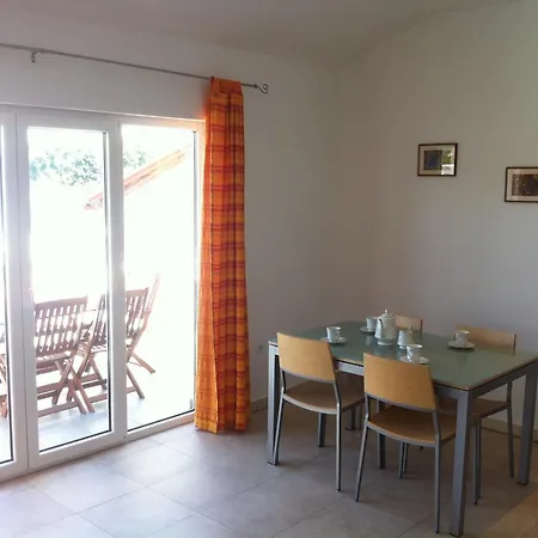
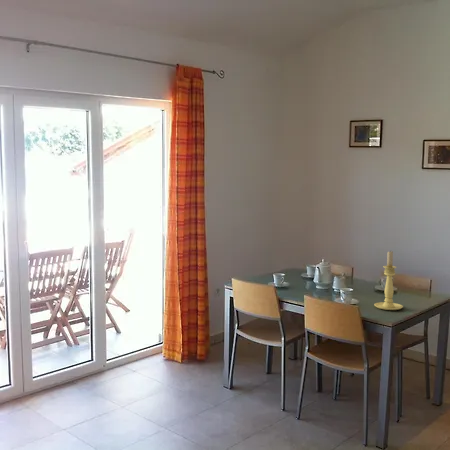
+ candle holder [373,250,404,311]
